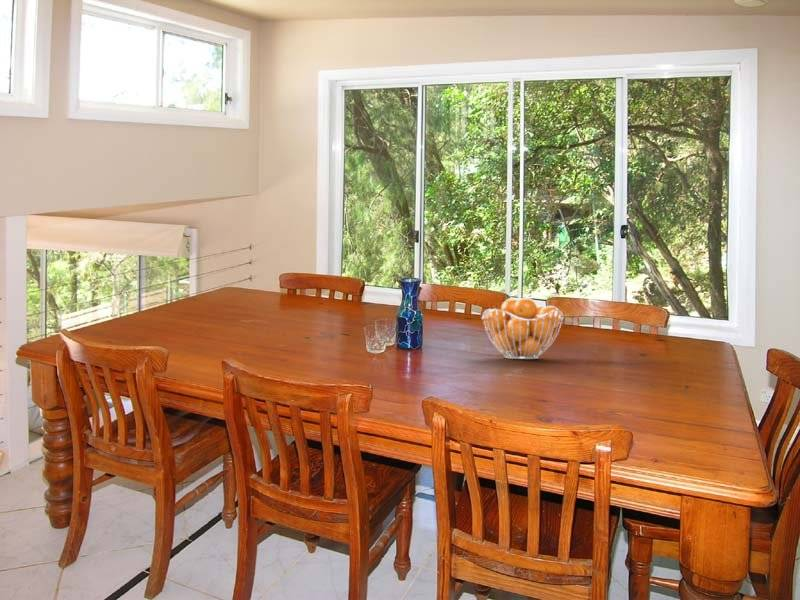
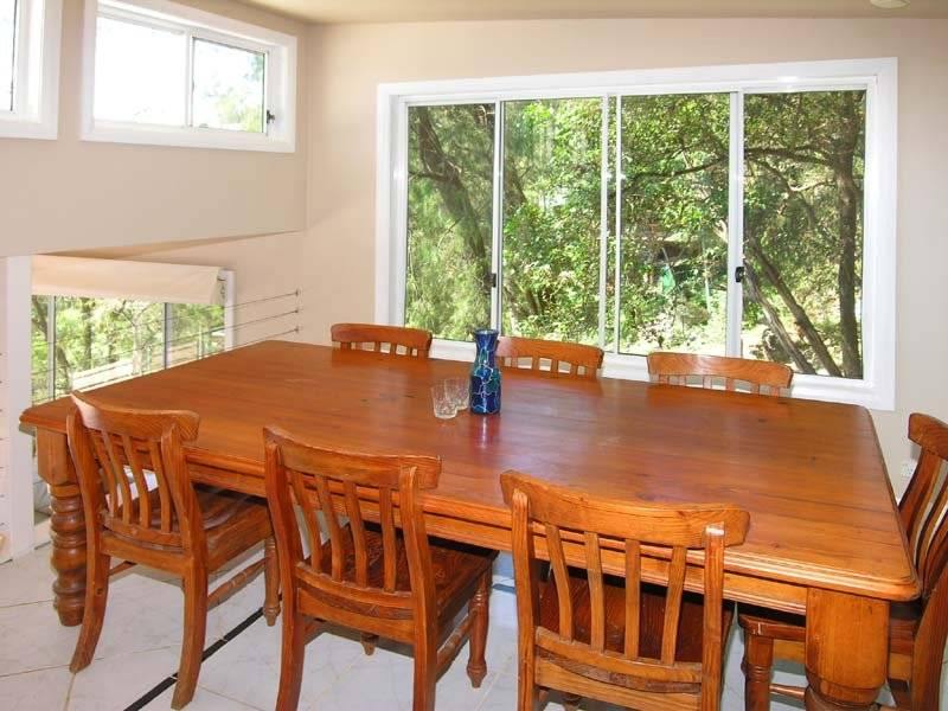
- fruit basket [481,296,564,360]
